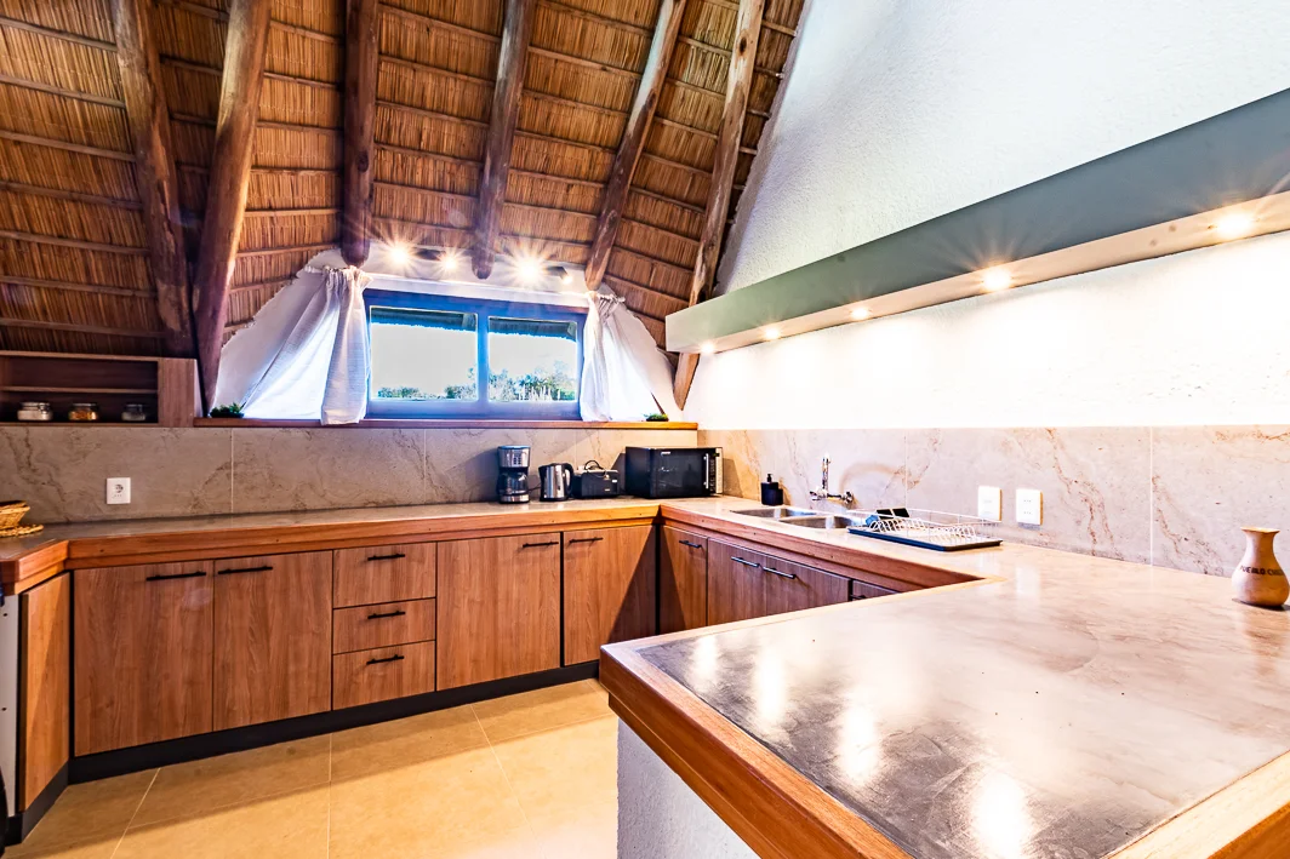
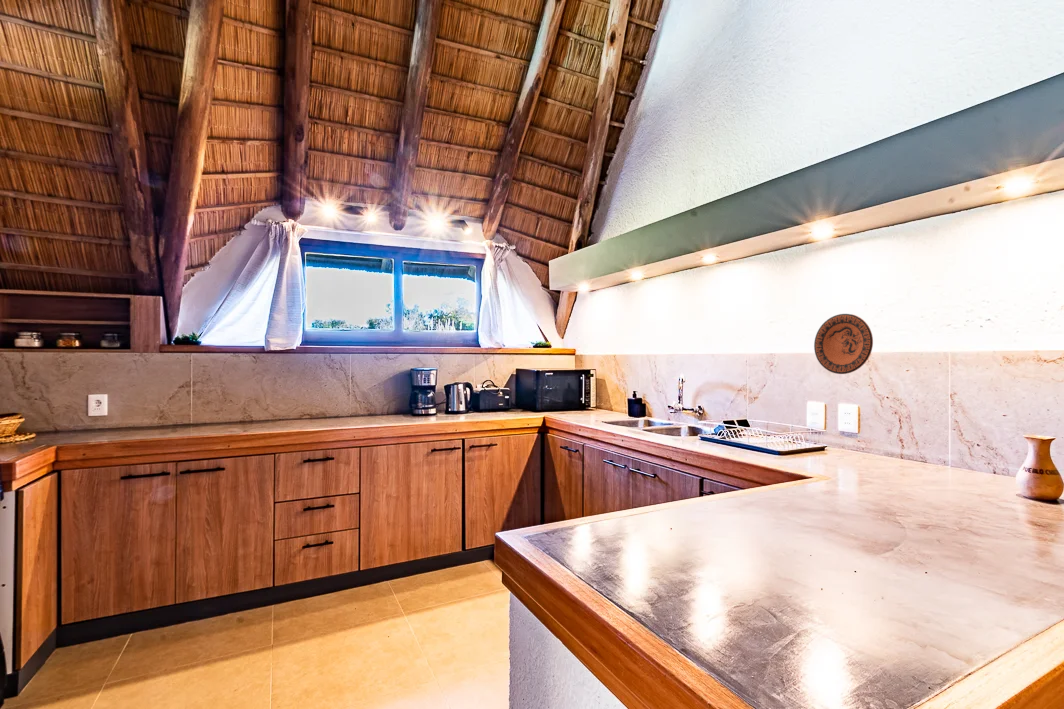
+ decorative plate [813,313,874,375]
